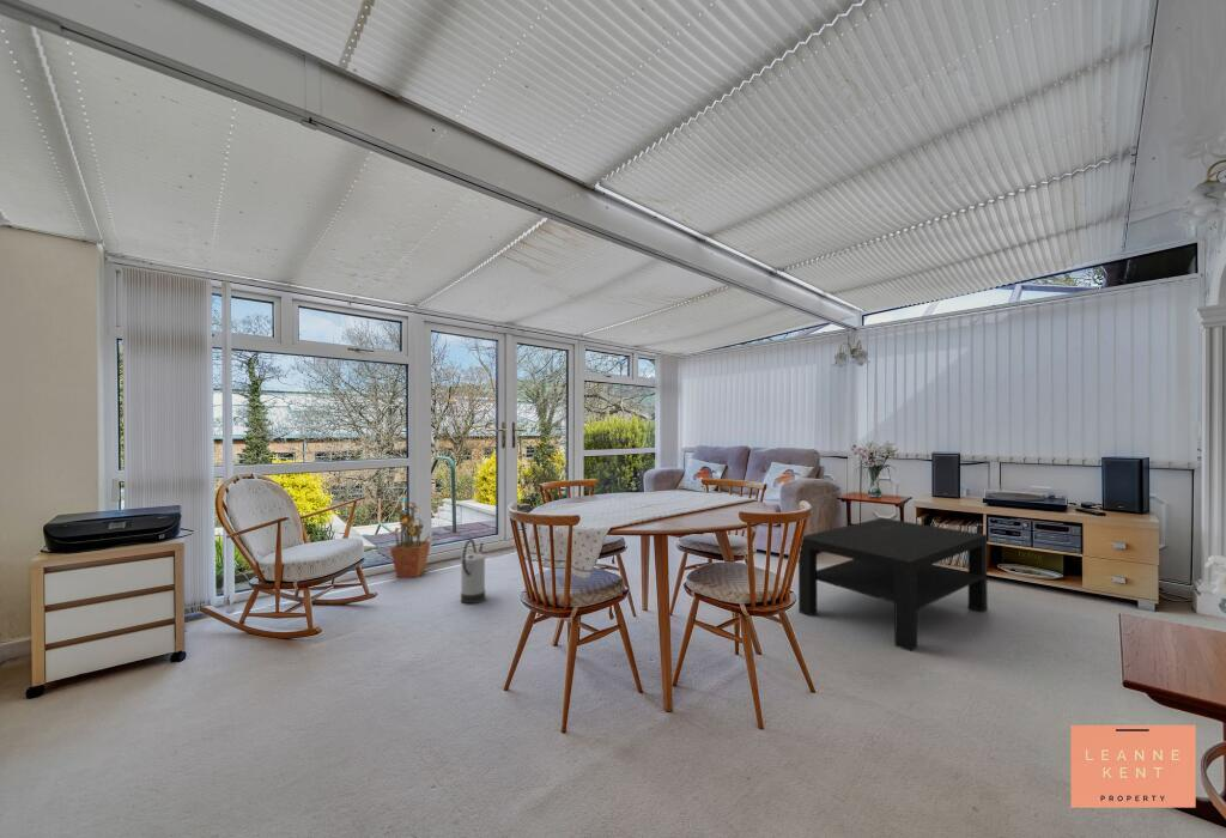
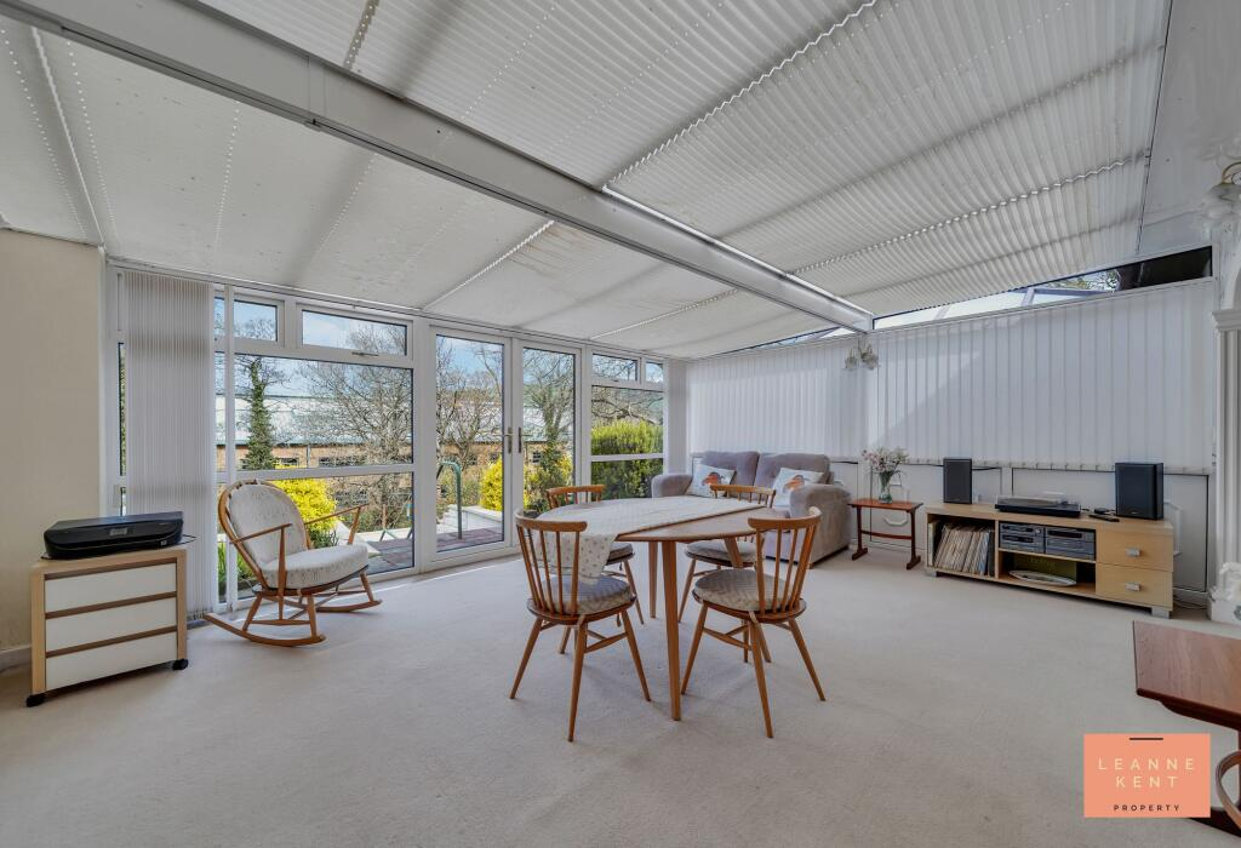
- coffee table [797,517,989,652]
- watering can [460,538,486,605]
- potted plant [389,502,432,578]
